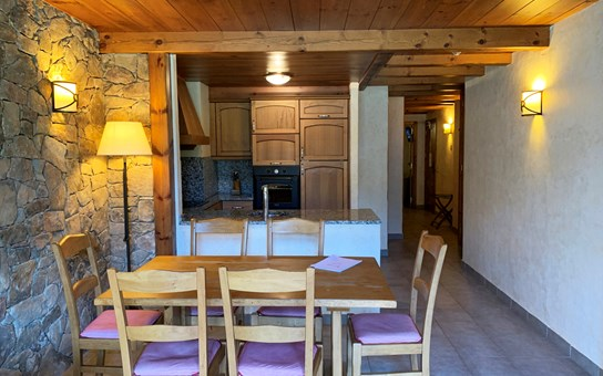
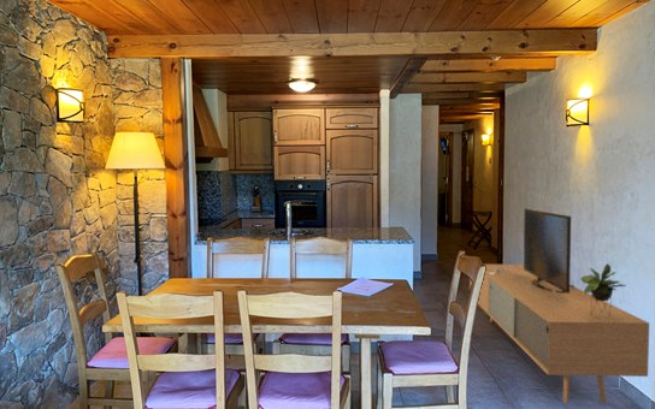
+ media console [468,208,650,405]
